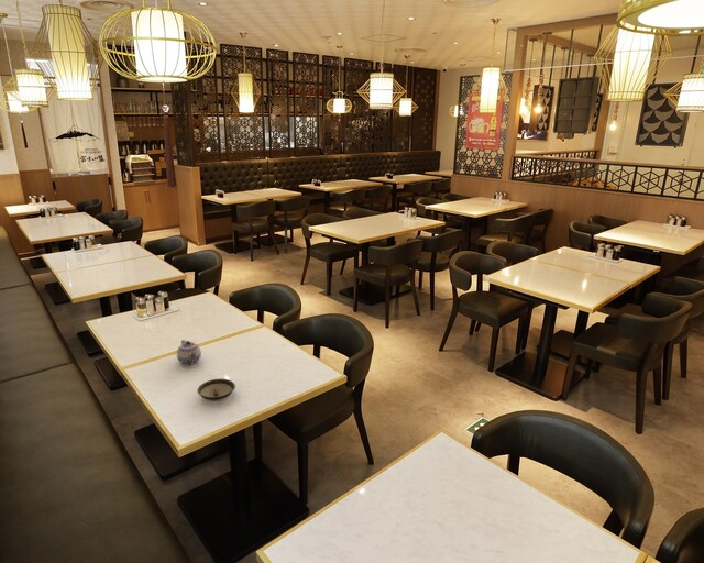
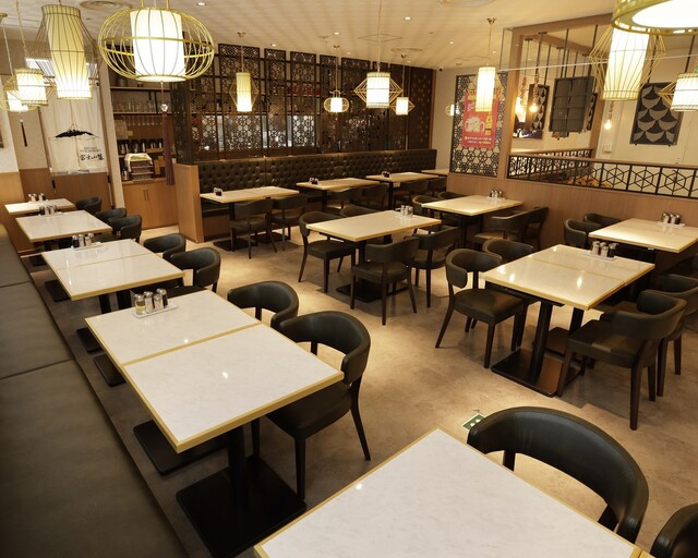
- teapot [176,339,202,366]
- saucer [196,378,237,401]
